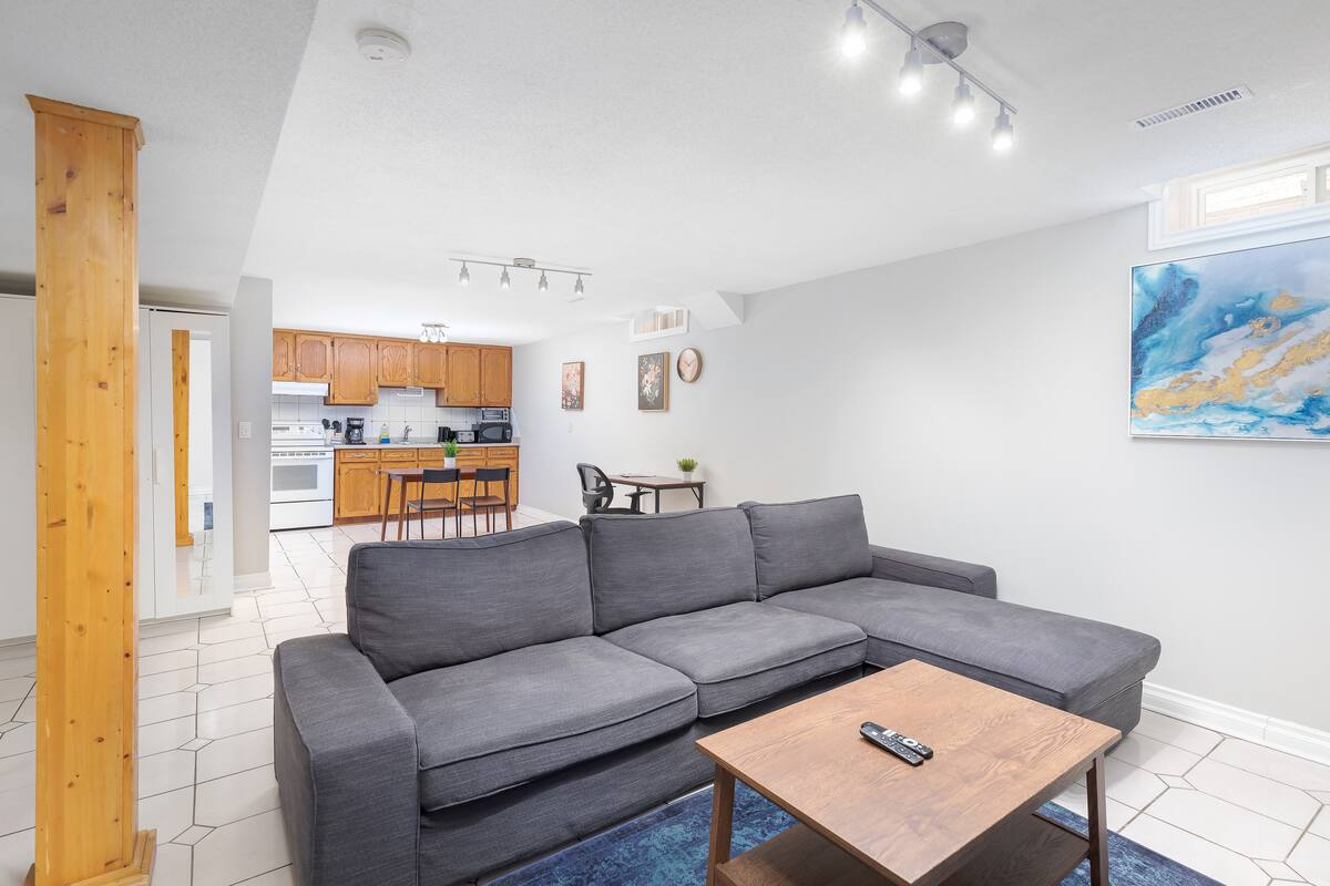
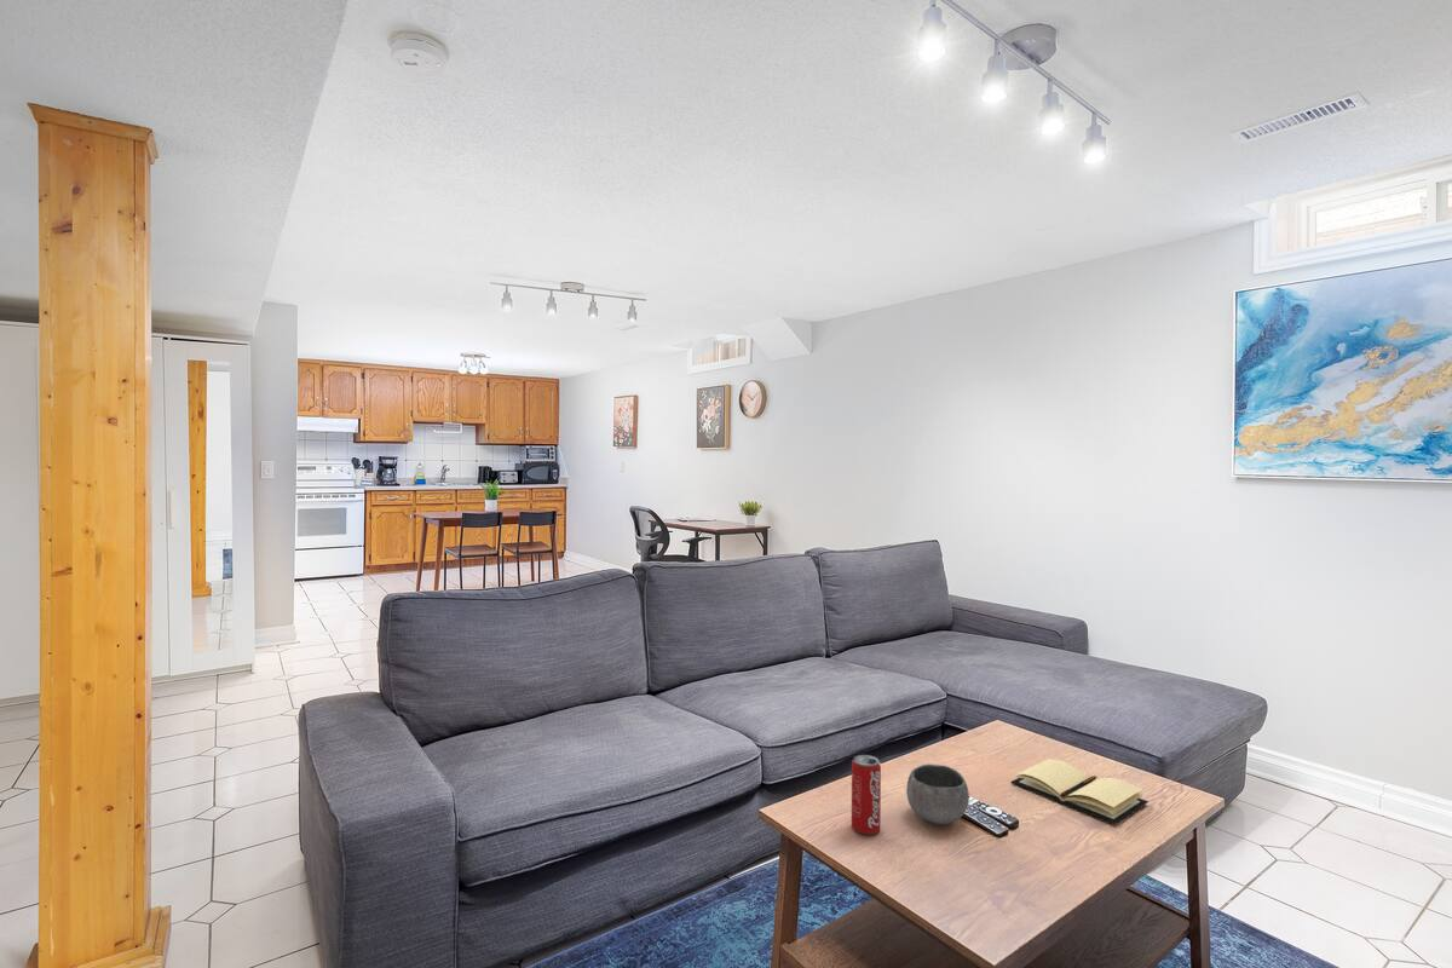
+ book [1010,757,1150,825]
+ beverage can [851,754,882,835]
+ bowl [905,764,970,825]
